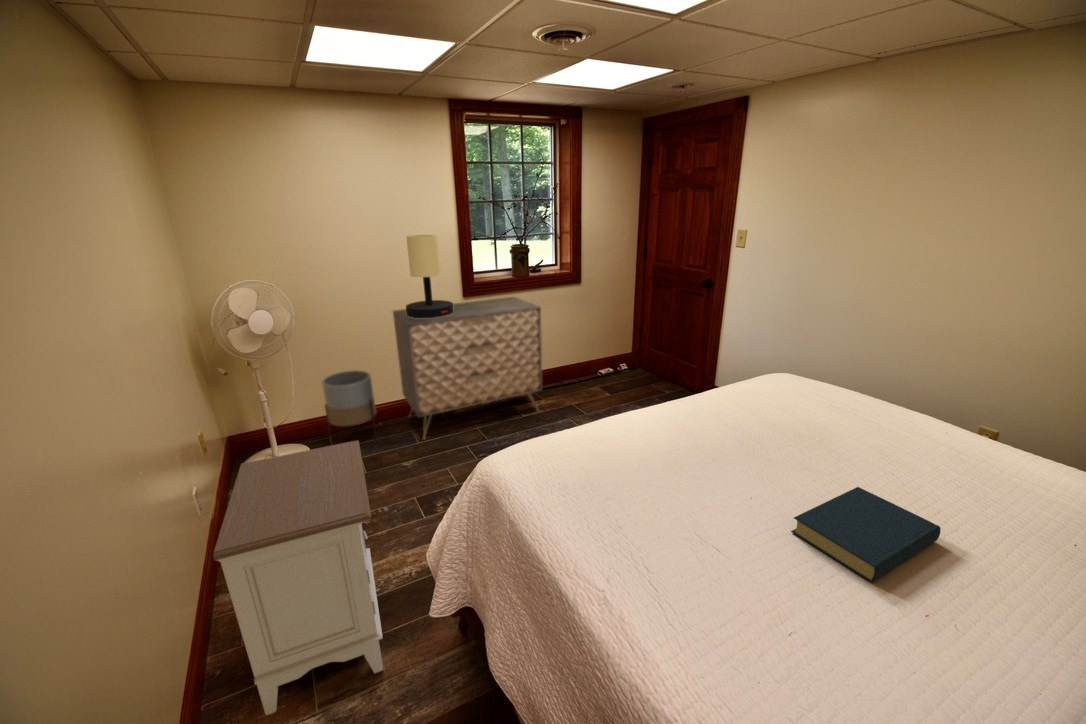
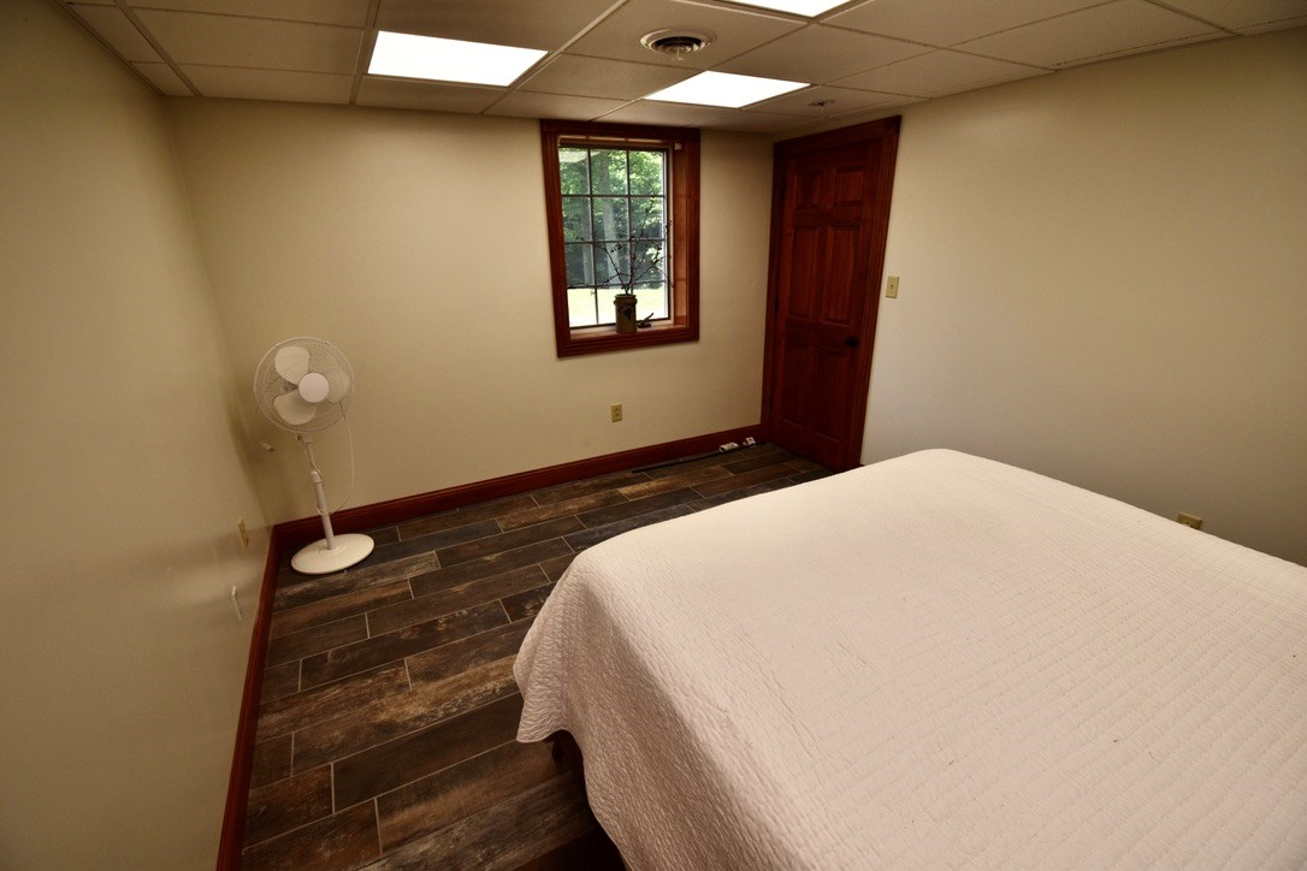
- planter [321,369,378,445]
- dresser [392,296,543,441]
- hardback book [790,486,942,583]
- table lamp [405,234,454,318]
- nightstand [213,440,384,716]
